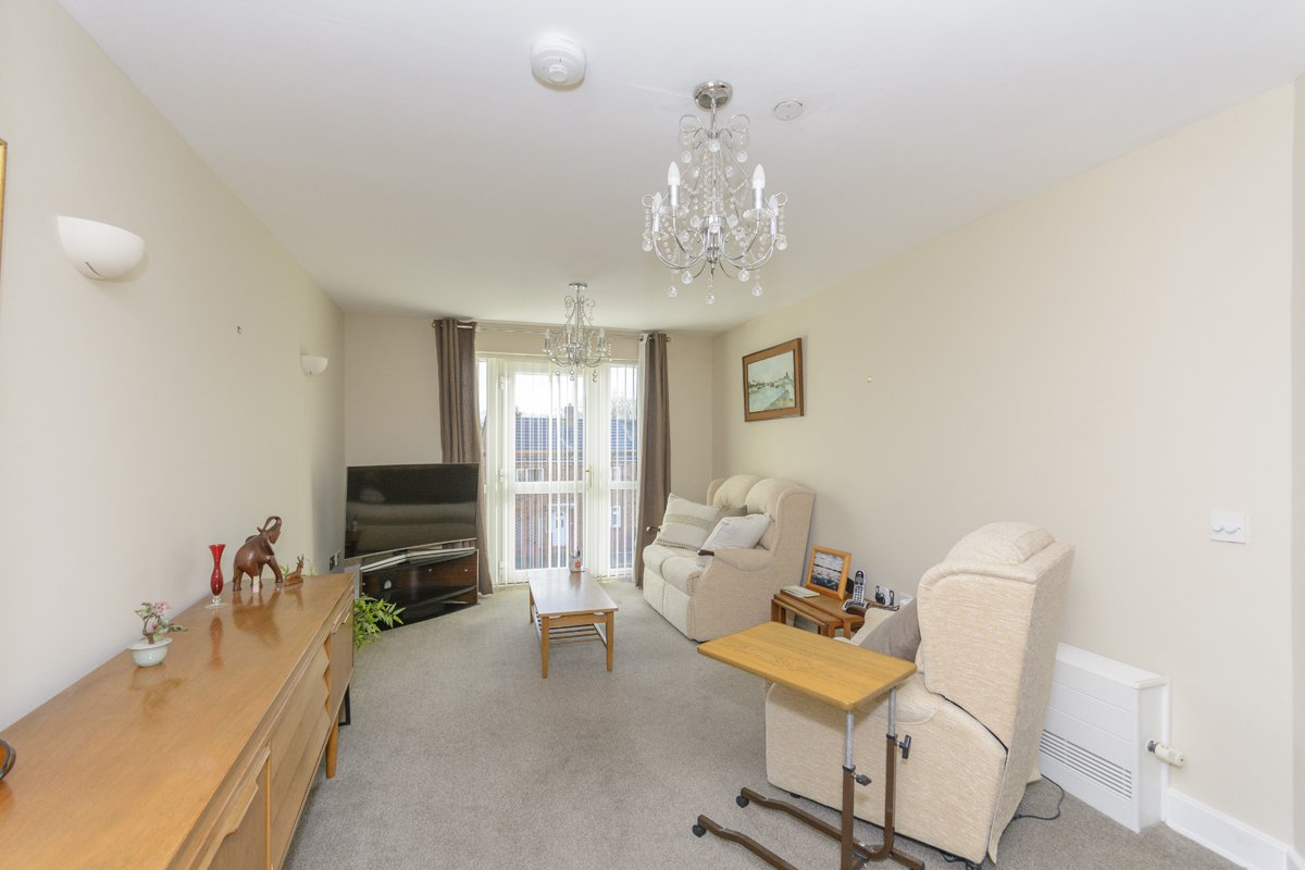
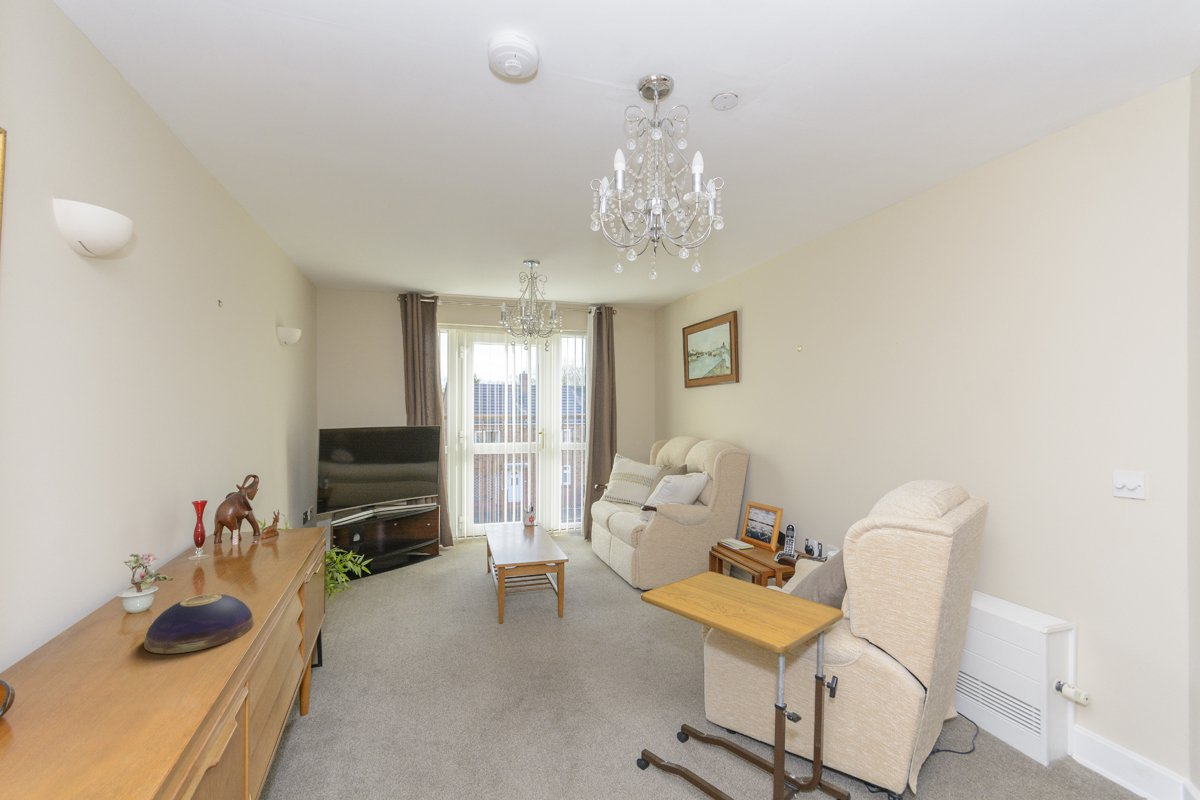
+ decorative bowl [143,593,255,655]
